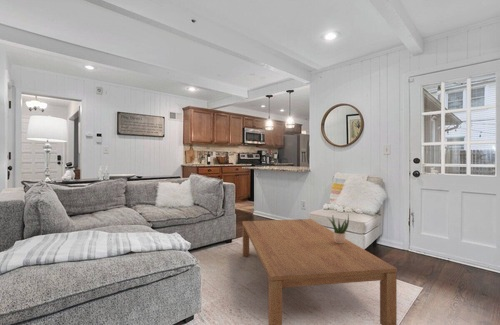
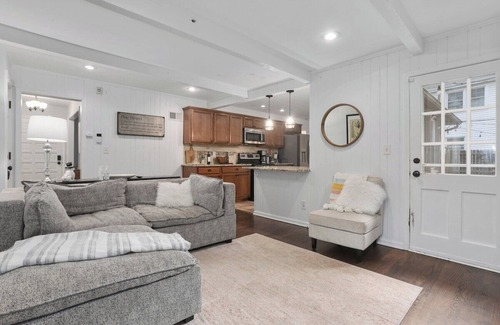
- potted plant [326,214,350,243]
- coffee table [241,218,398,325]
